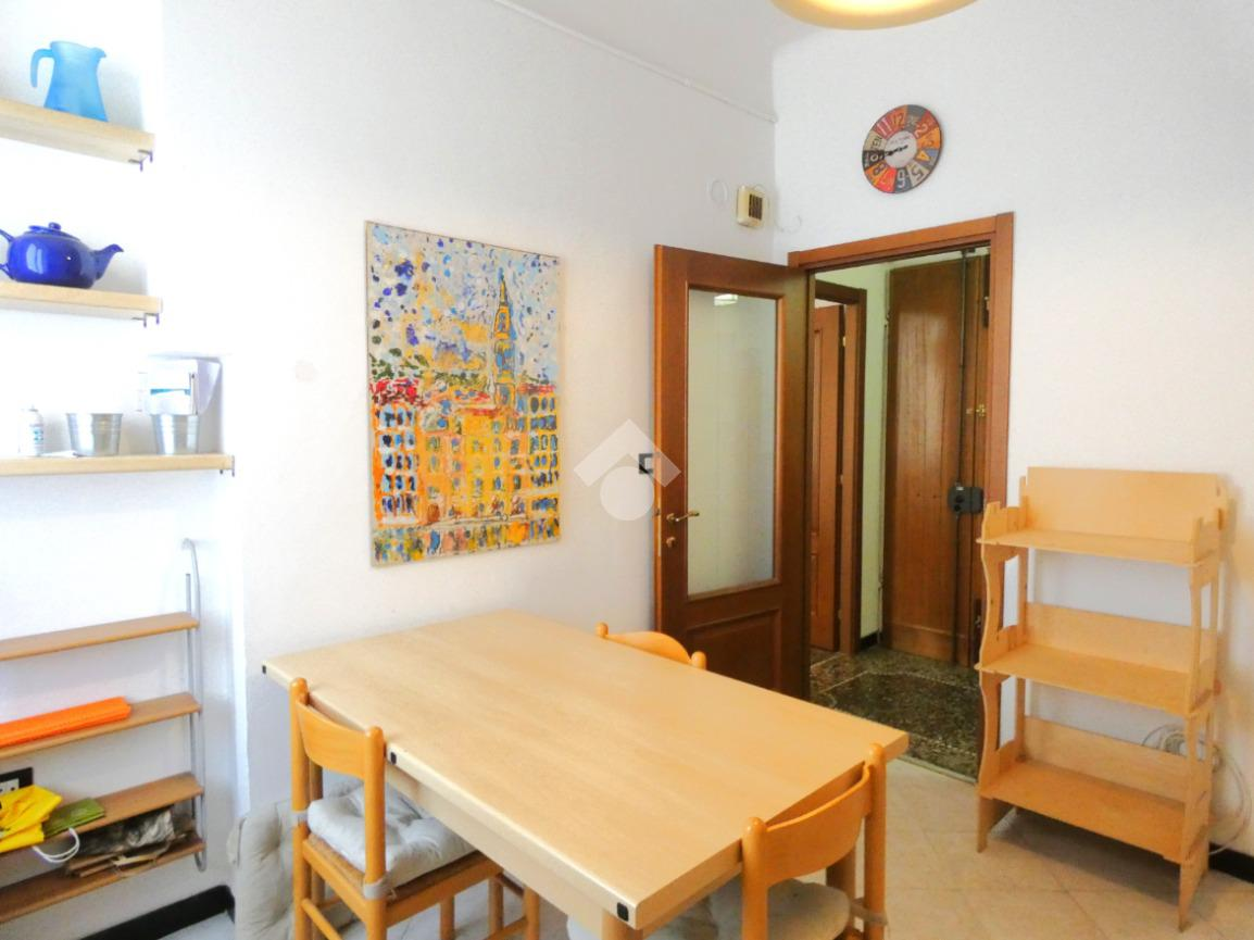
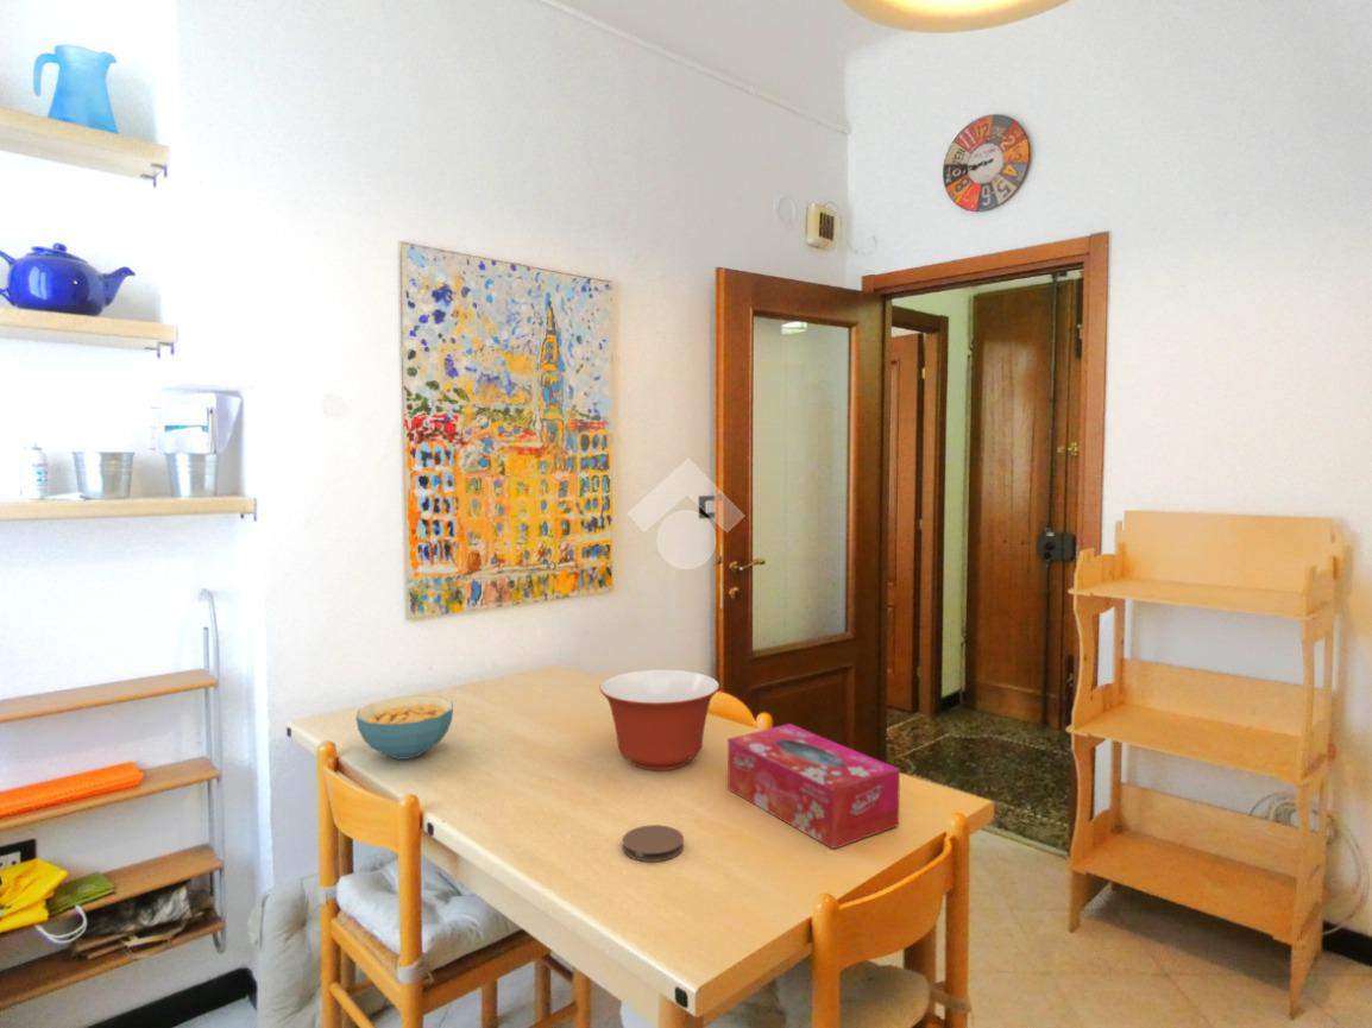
+ mixing bowl [598,669,720,771]
+ tissue box [726,723,901,850]
+ cereal bowl [354,695,454,761]
+ coaster [622,824,685,863]
